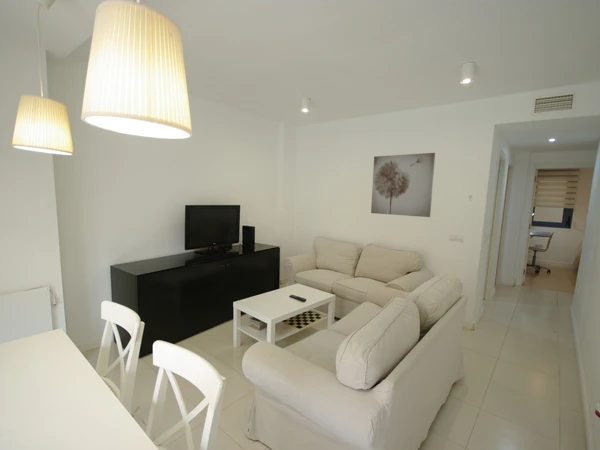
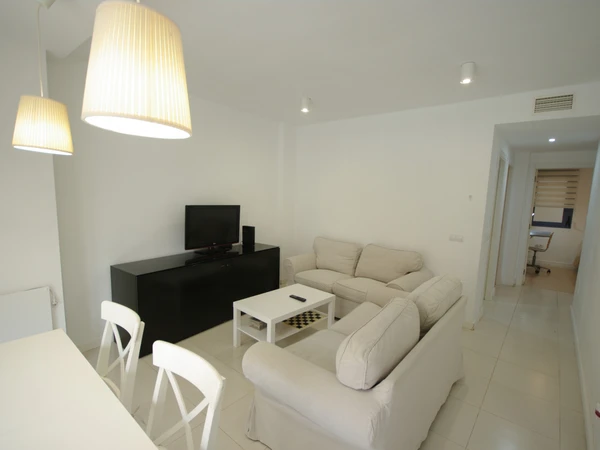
- wall art [370,152,436,218]
